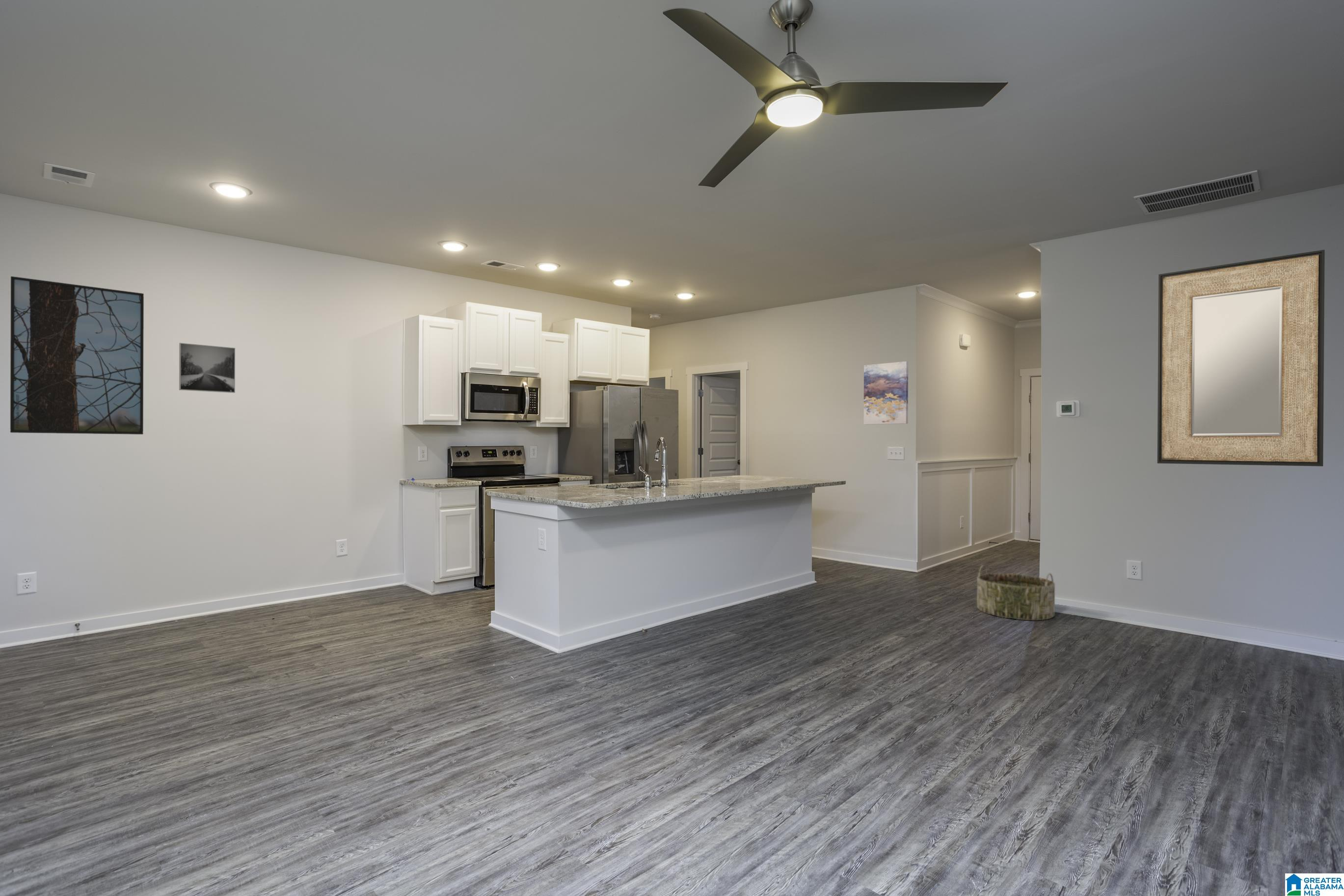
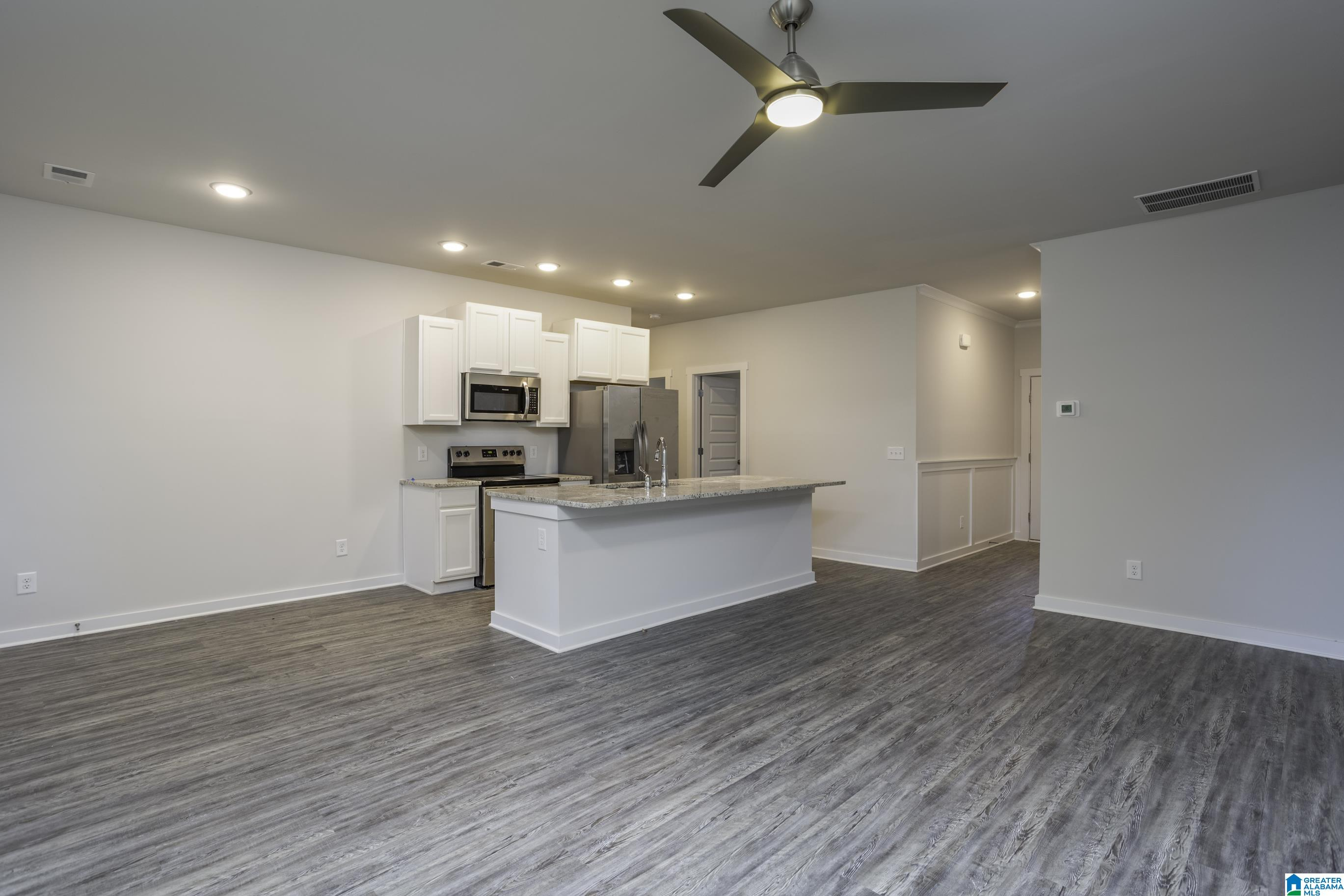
- home mirror [1157,249,1325,467]
- basket [976,565,1055,621]
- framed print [179,342,236,393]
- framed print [10,276,144,435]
- wall art [863,361,909,425]
